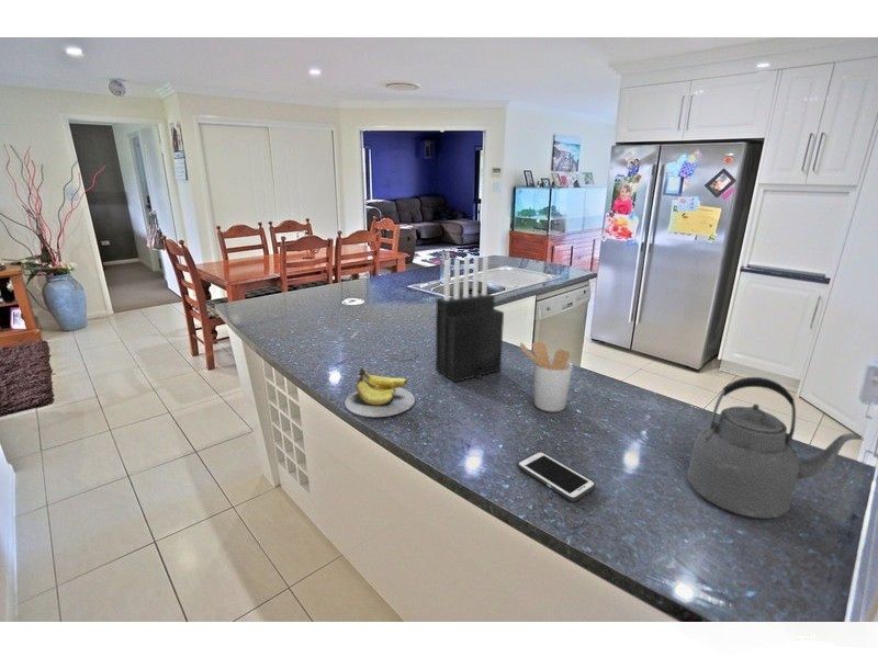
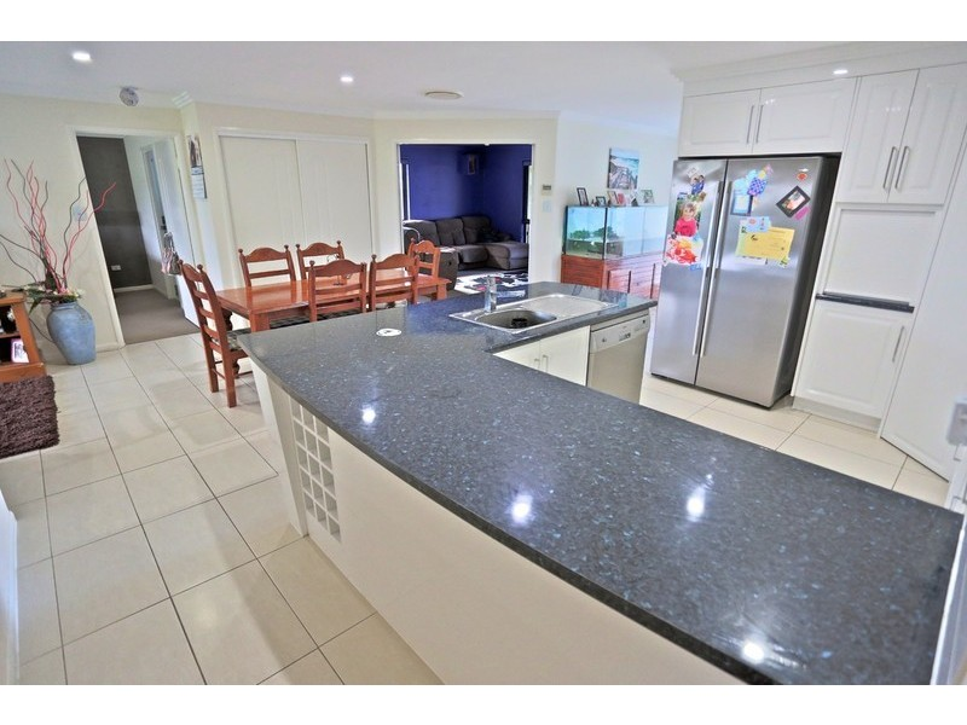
- utensil holder [519,341,574,412]
- banana [344,367,416,418]
- kettle [686,376,866,520]
- cell phone [516,451,597,502]
- knife block [435,256,505,383]
